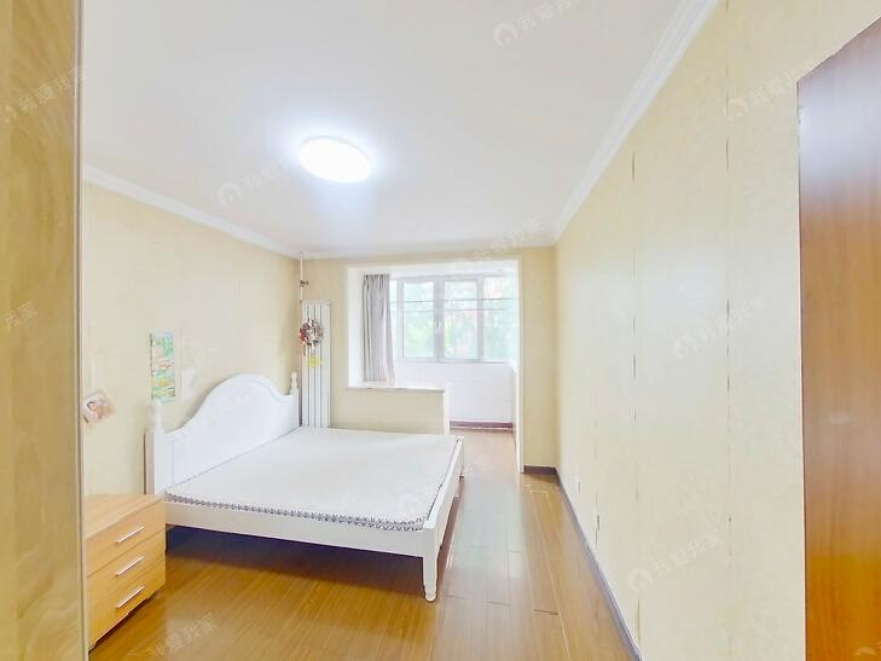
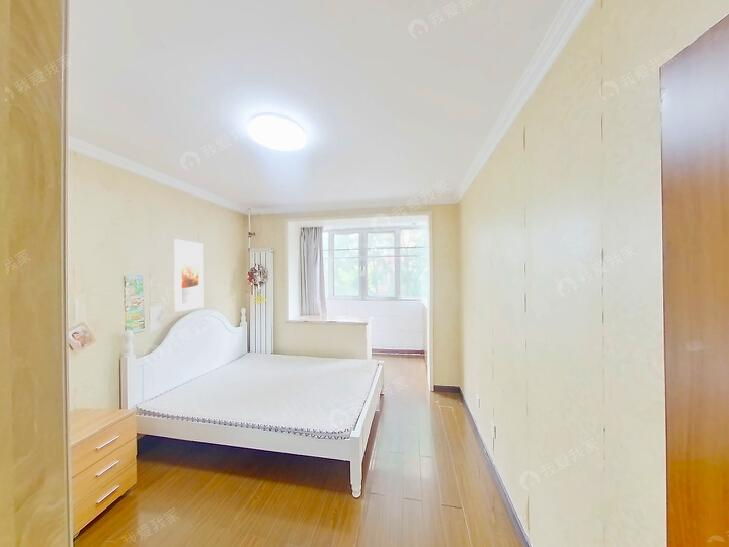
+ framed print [173,238,204,313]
